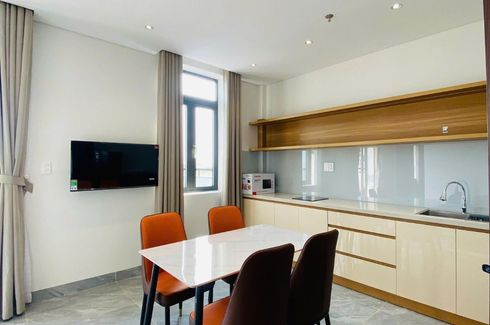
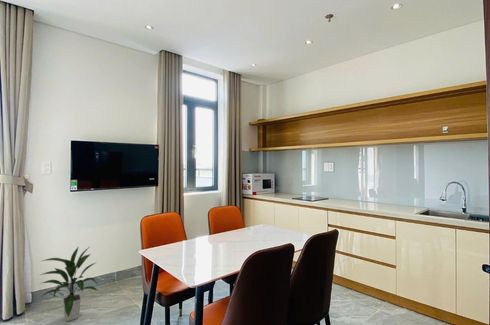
+ indoor plant [39,245,100,322]
